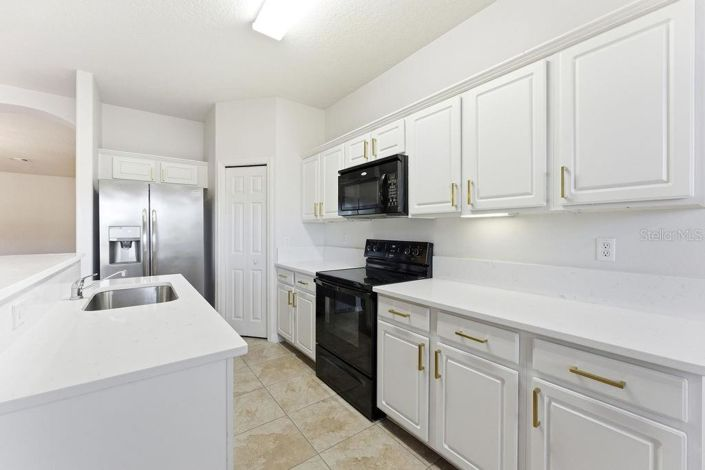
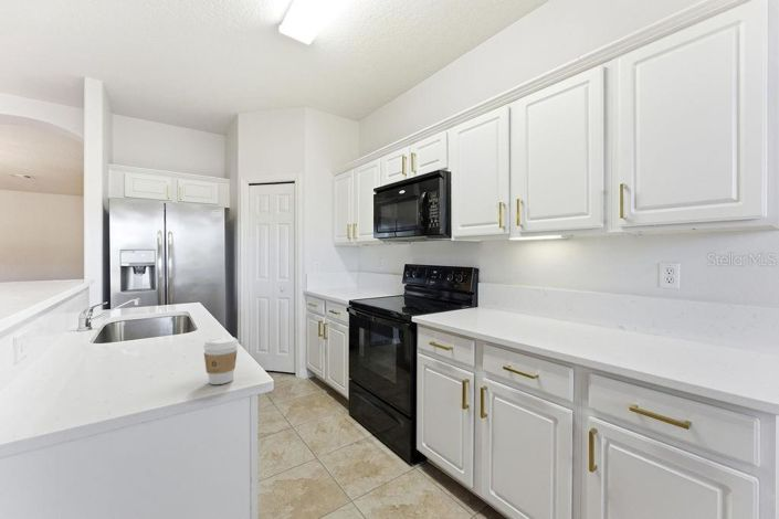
+ coffee cup [202,336,240,385]
